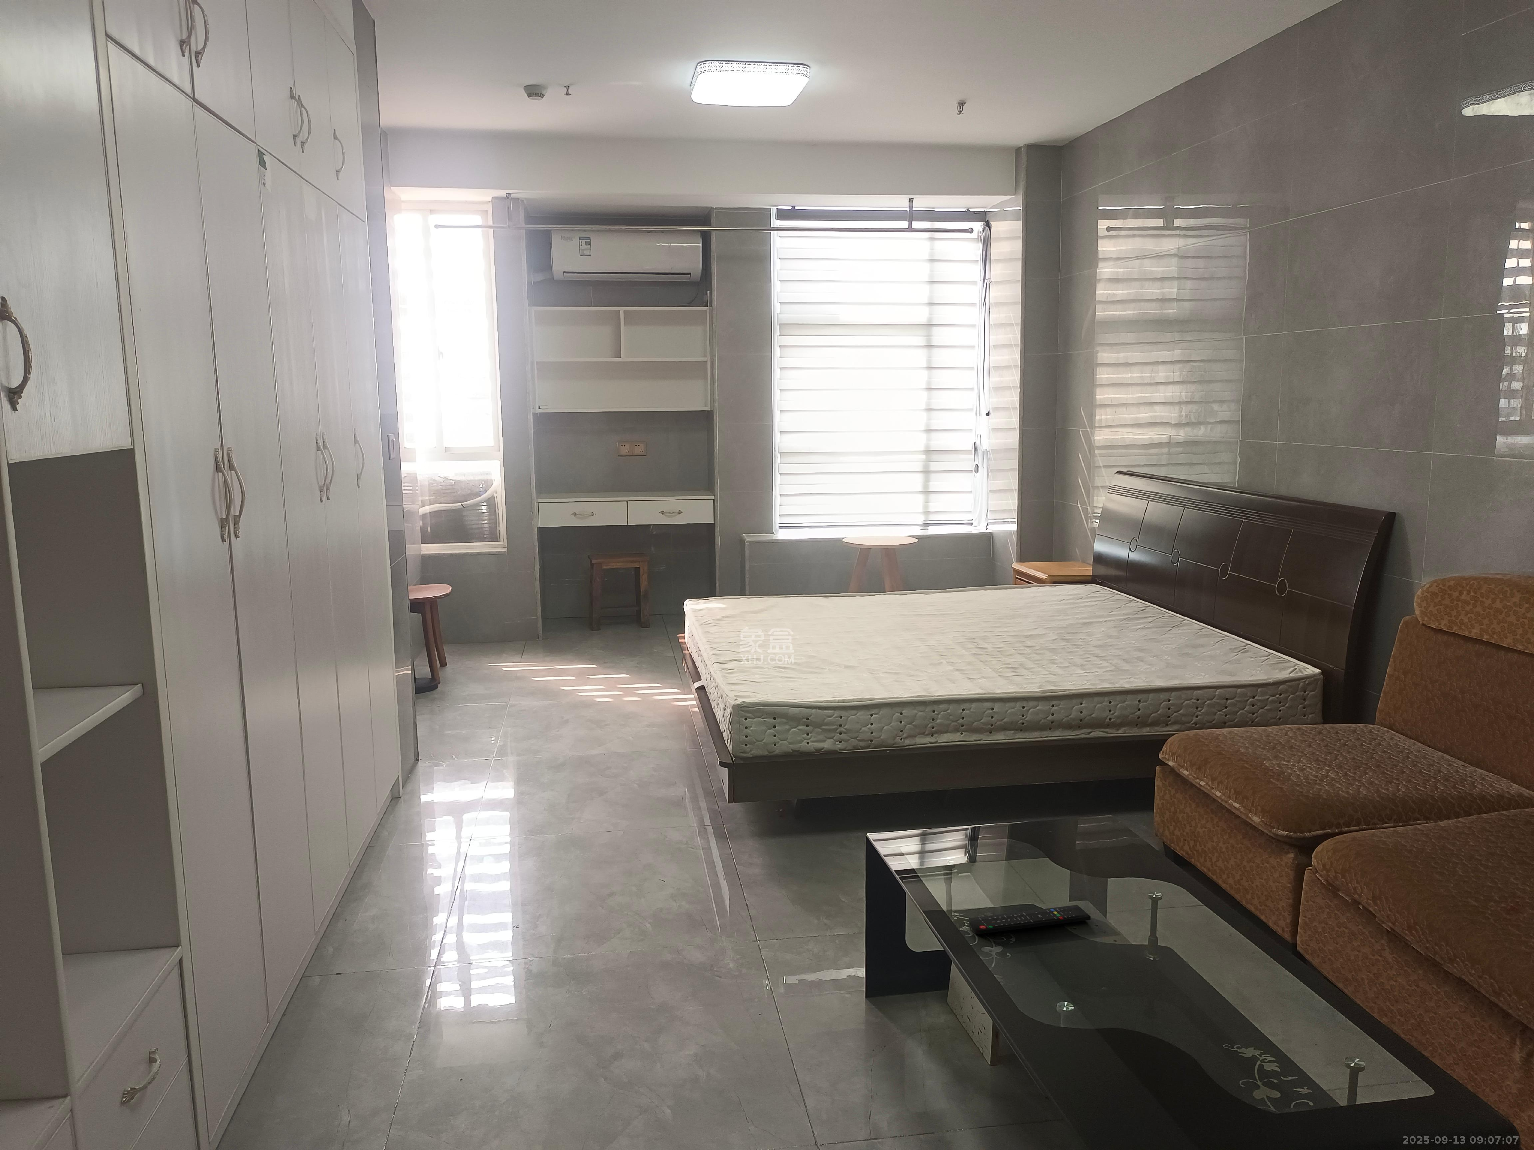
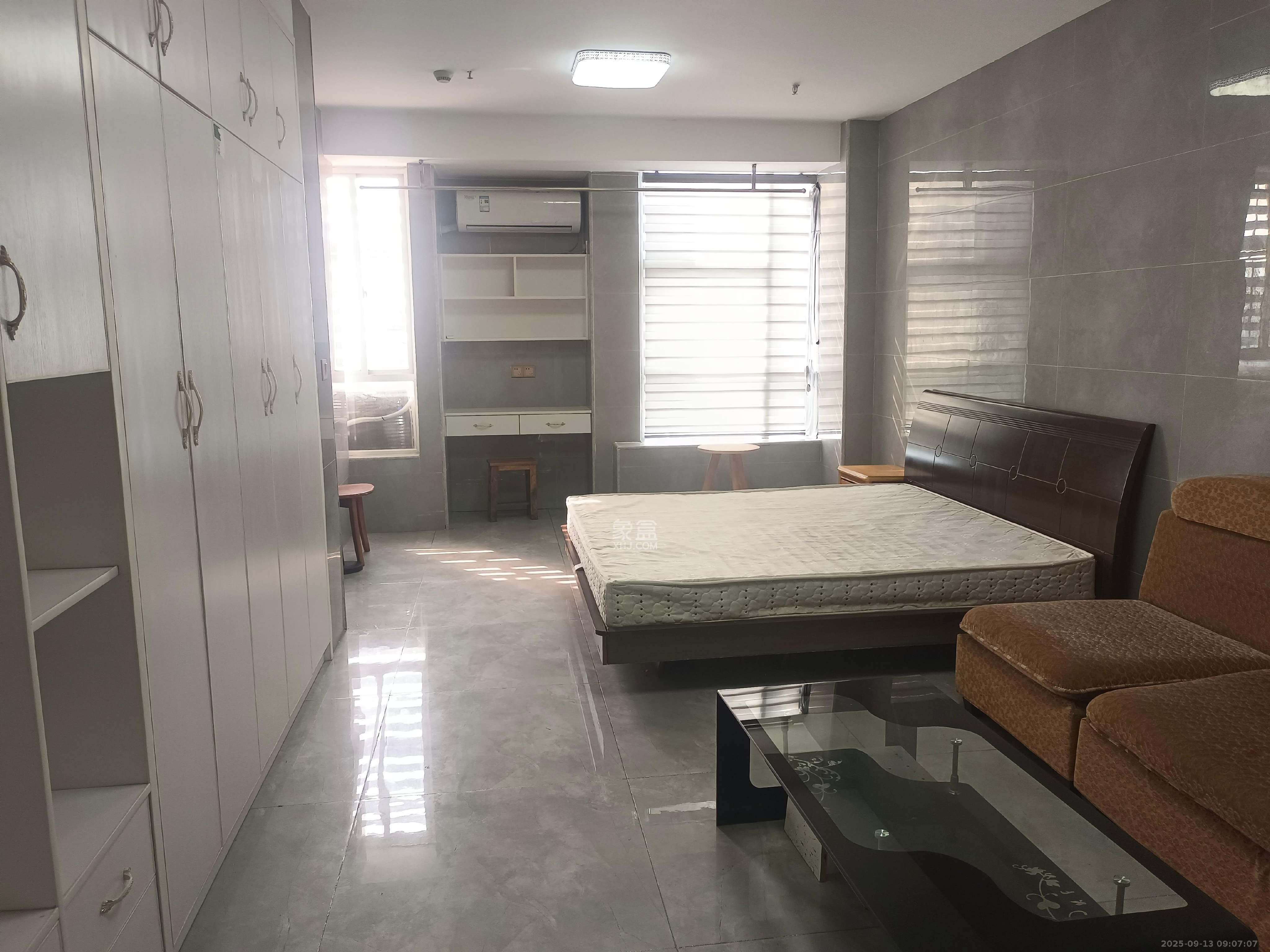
- remote control [969,905,1091,935]
